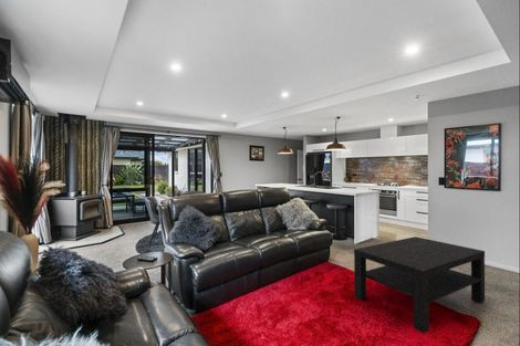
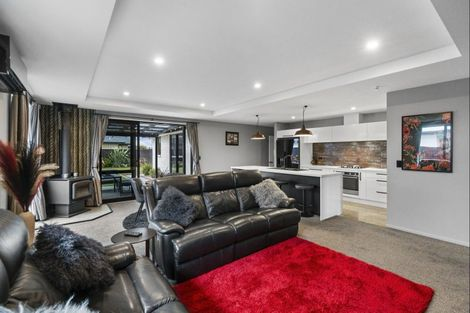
- coffee table [353,235,486,334]
